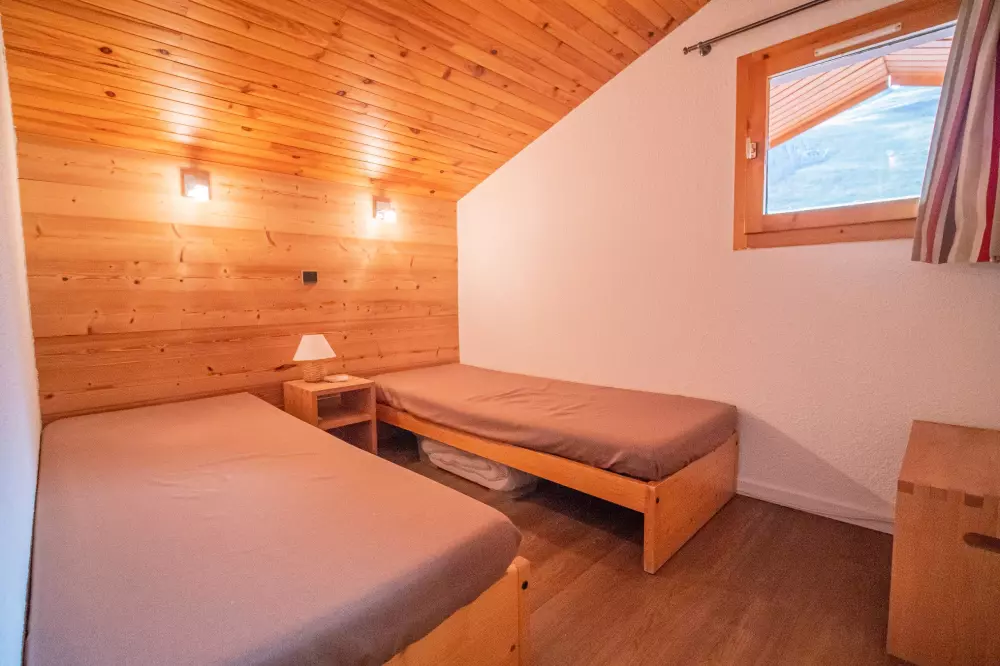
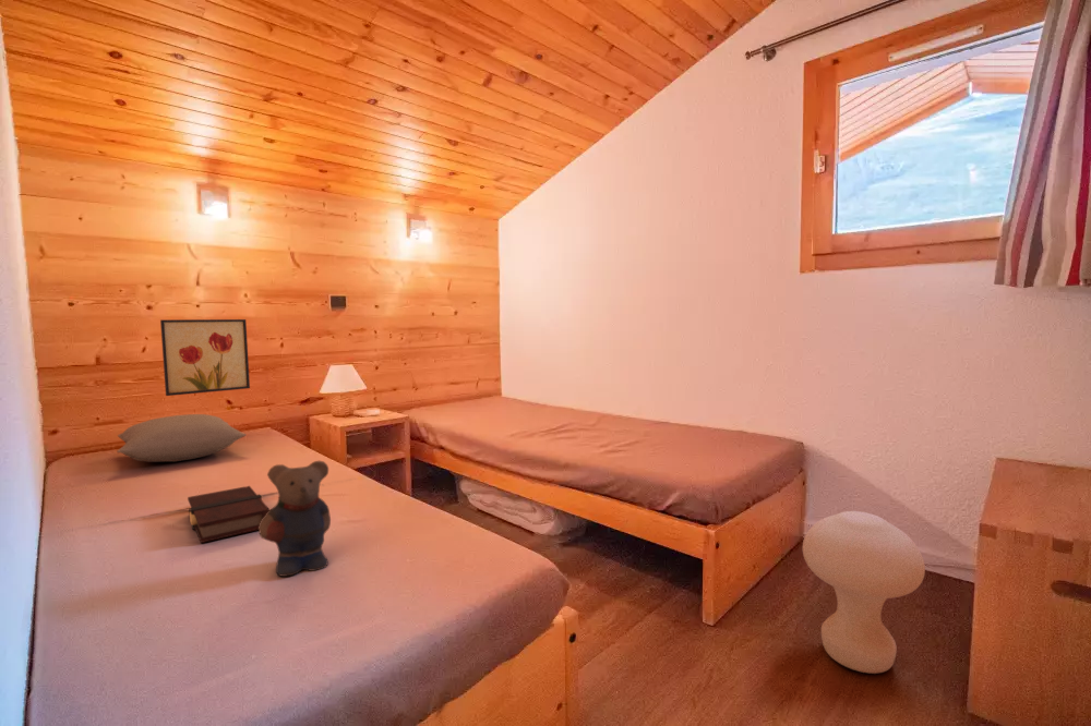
+ stool [802,510,926,675]
+ teddy bear [257,460,332,578]
+ wall art [159,318,251,397]
+ pillow [116,413,247,462]
+ book [187,485,271,544]
